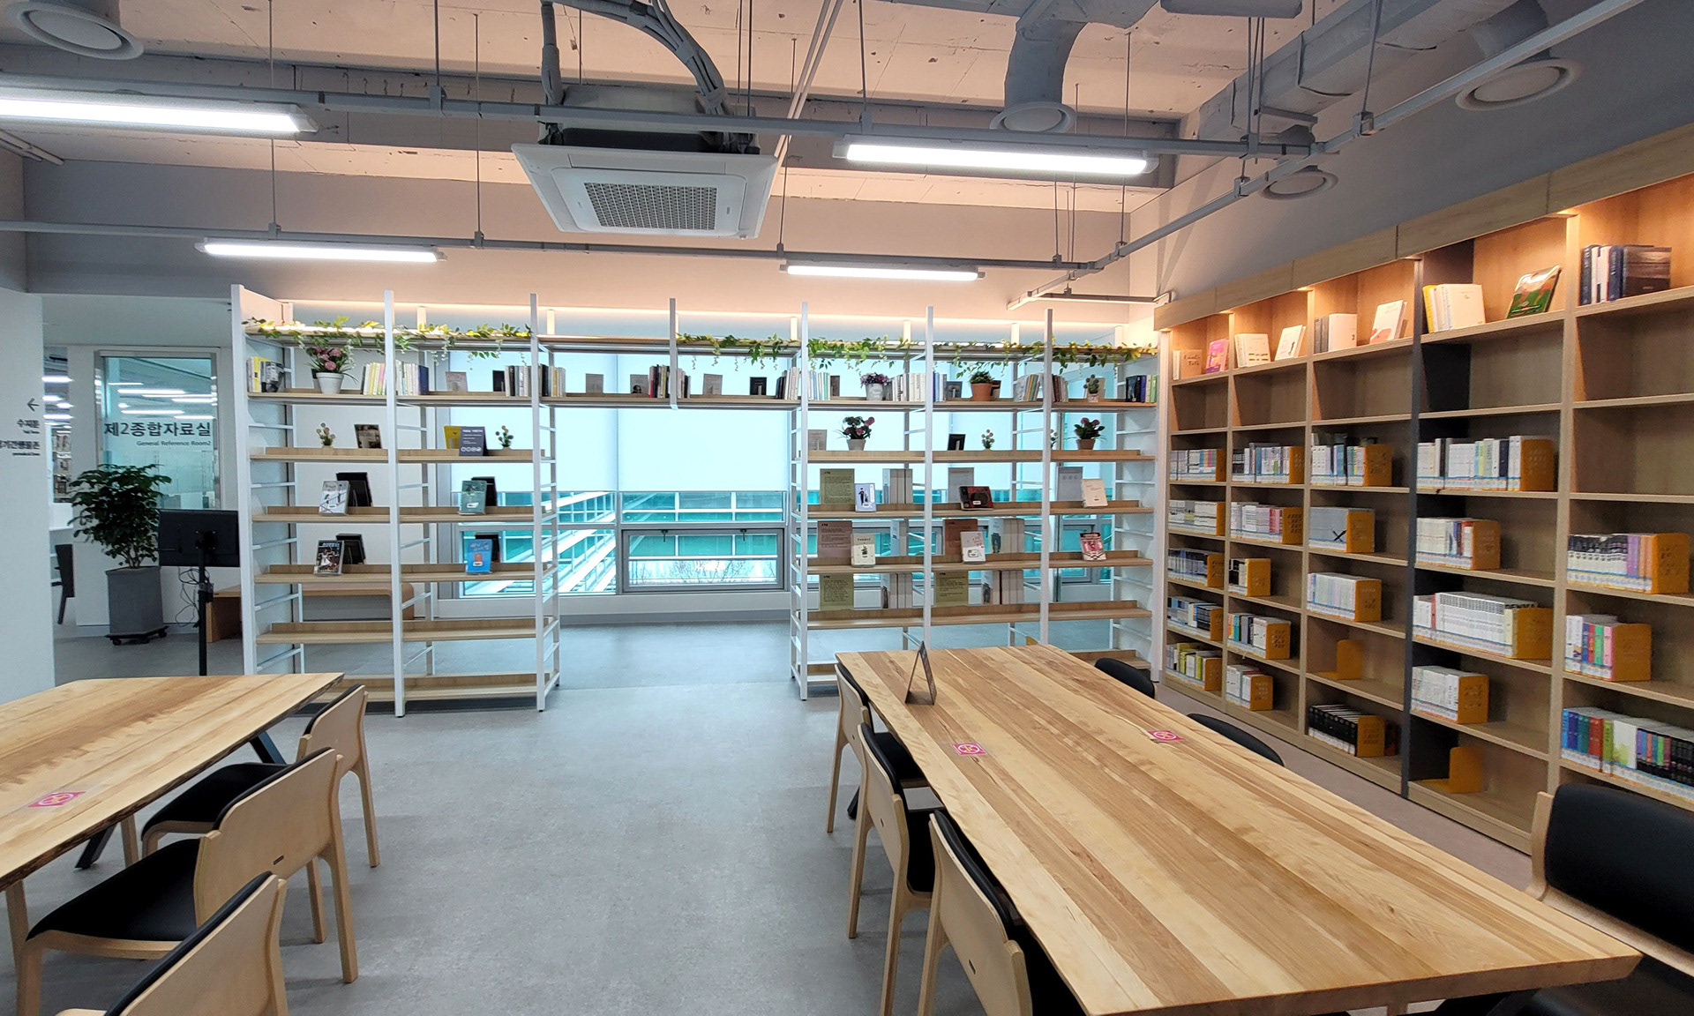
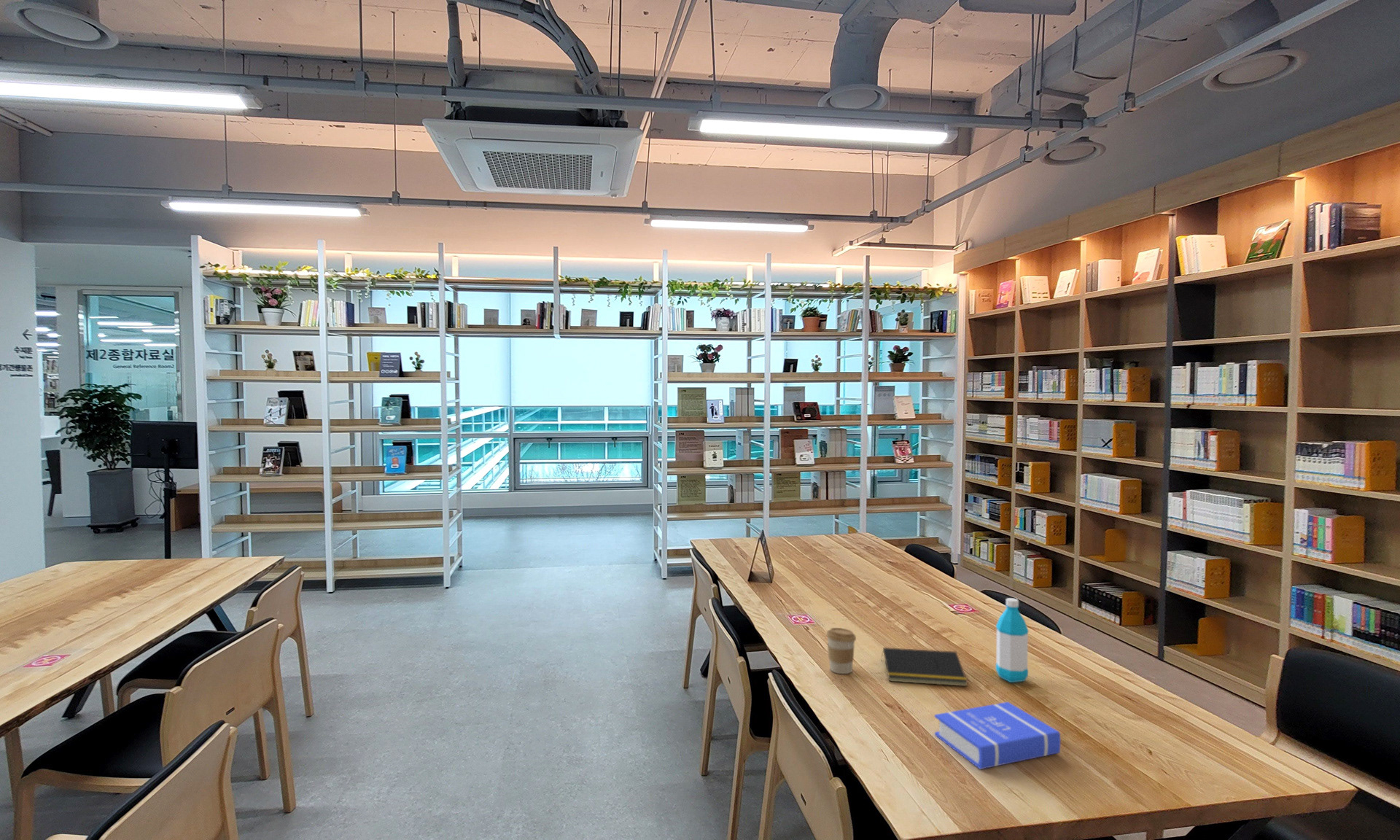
+ notepad [881,647,968,687]
+ book [934,701,1061,770]
+ water bottle [995,597,1030,683]
+ coffee cup [825,627,857,674]
